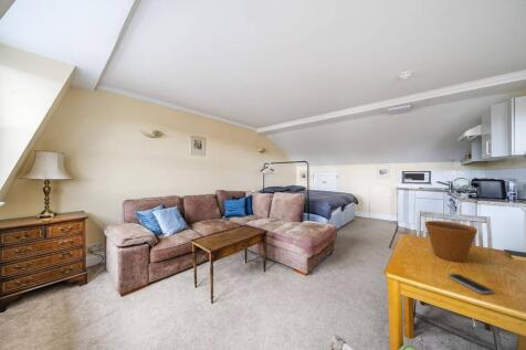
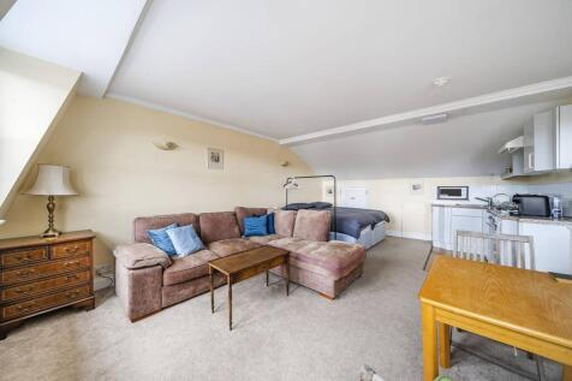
- flower pot [423,220,478,263]
- smartphone [446,273,495,295]
